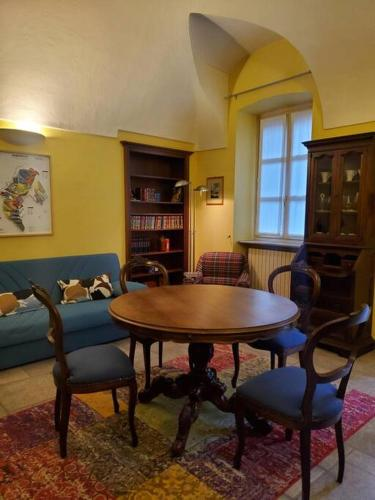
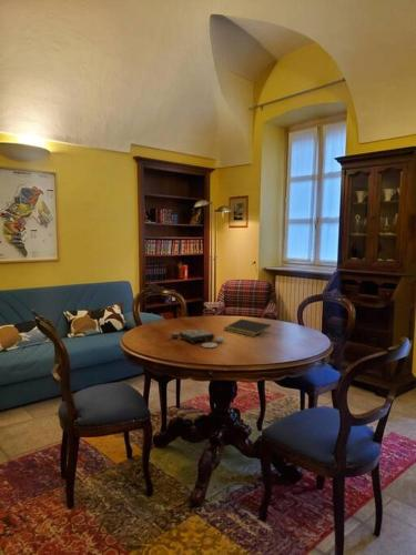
+ board game [170,327,225,349]
+ notepad [223,317,272,337]
